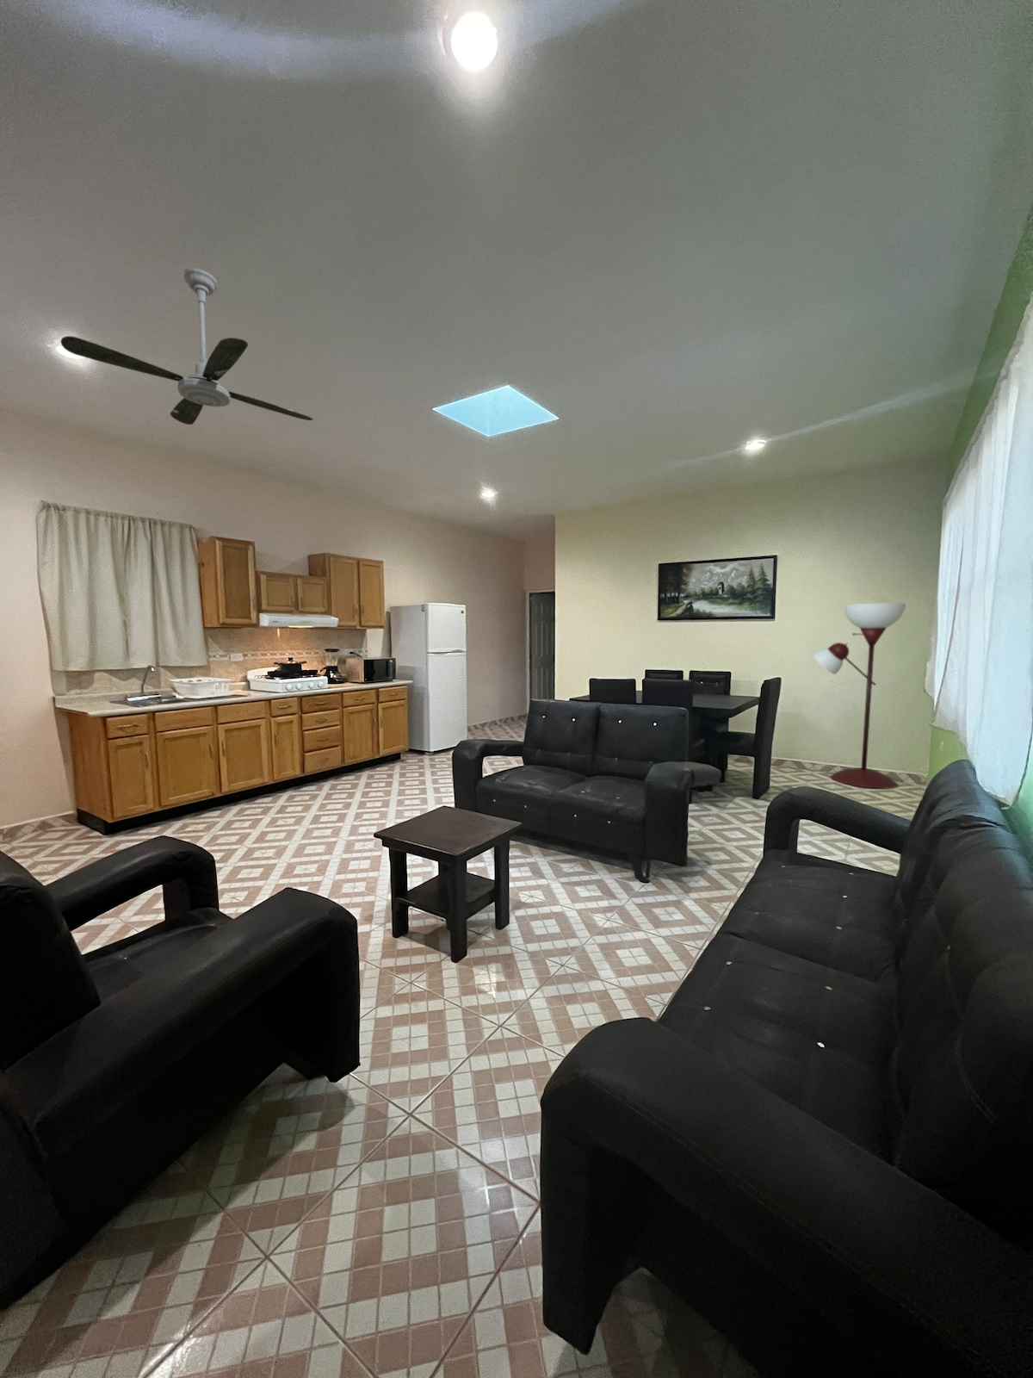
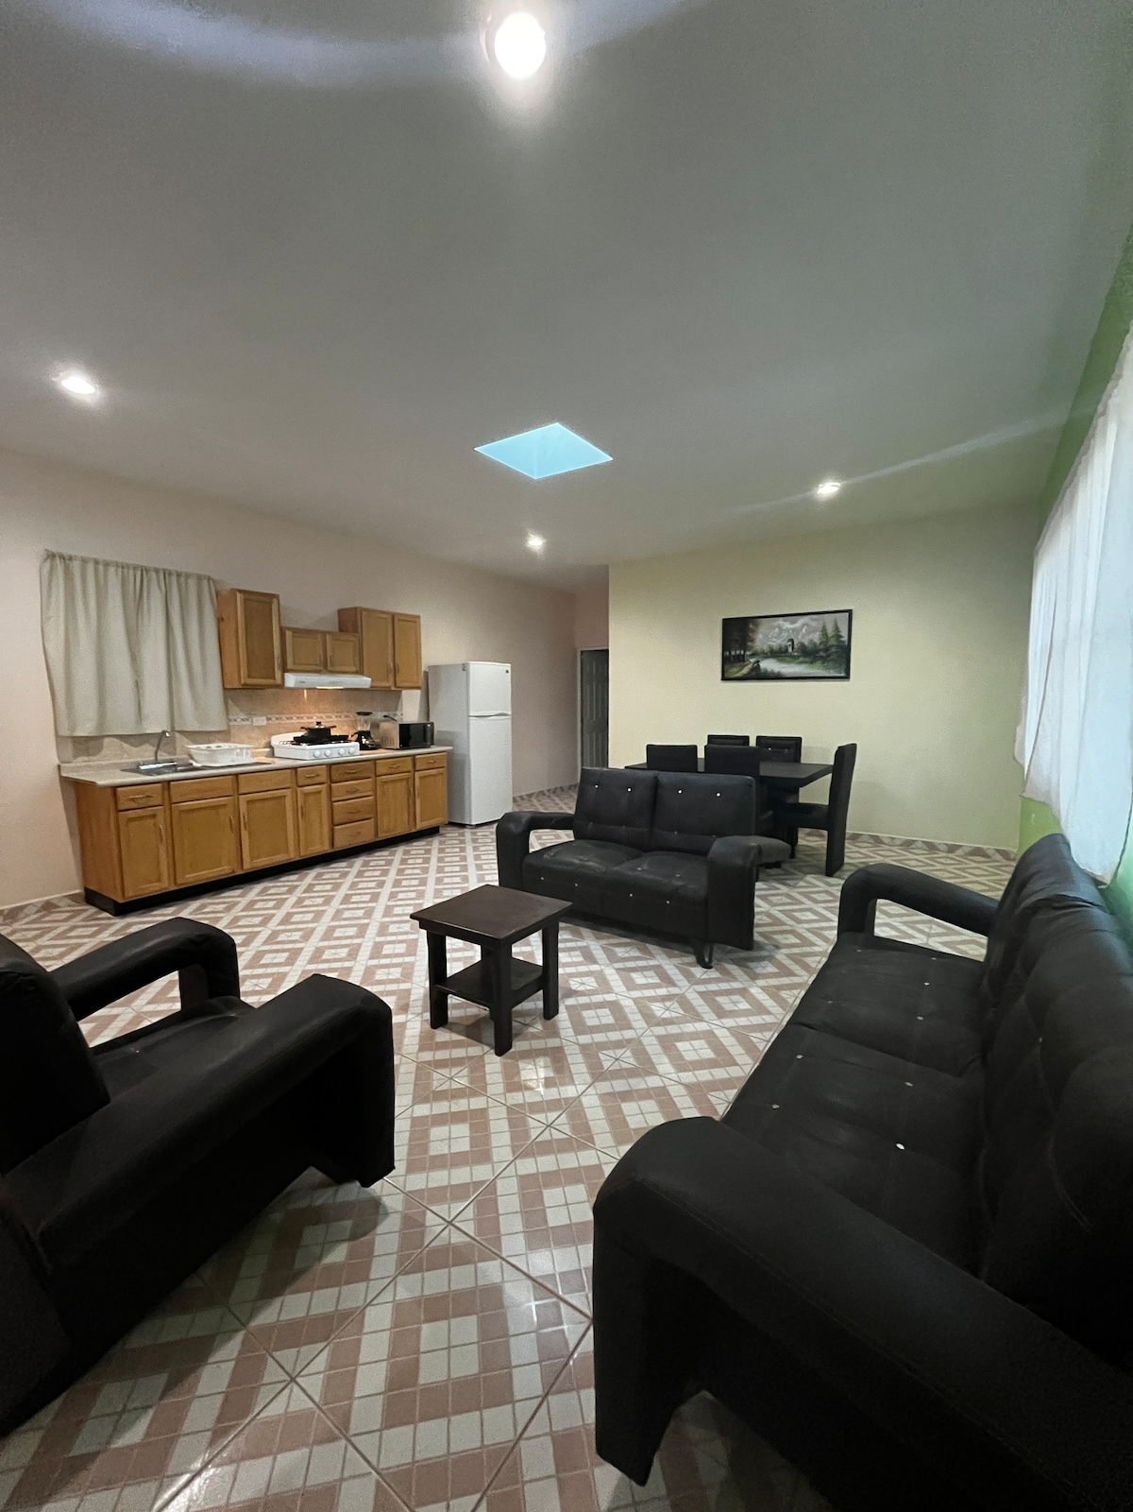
- ceiling fan [61,267,315,425]
- floor lamp [812,602,906,790]
